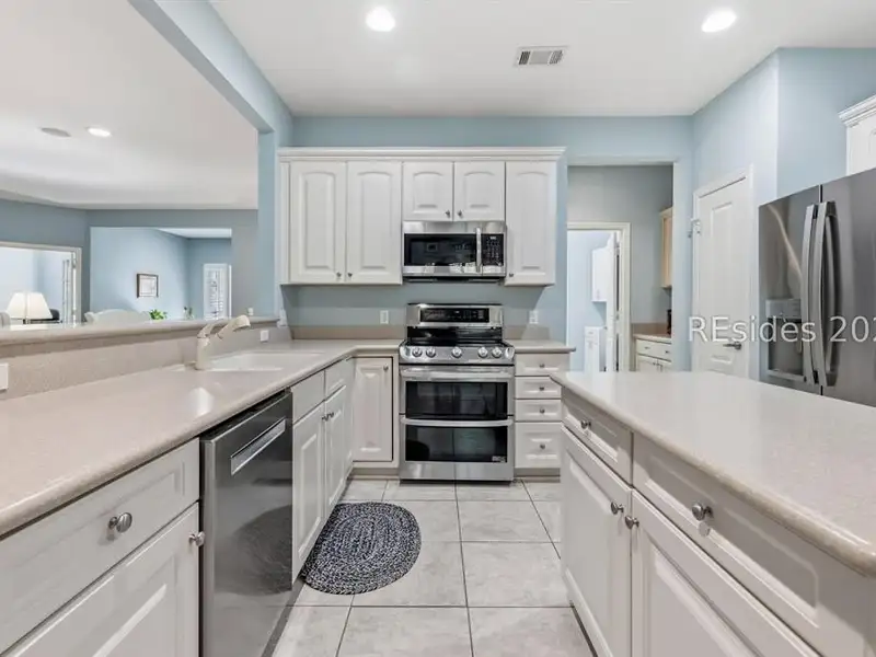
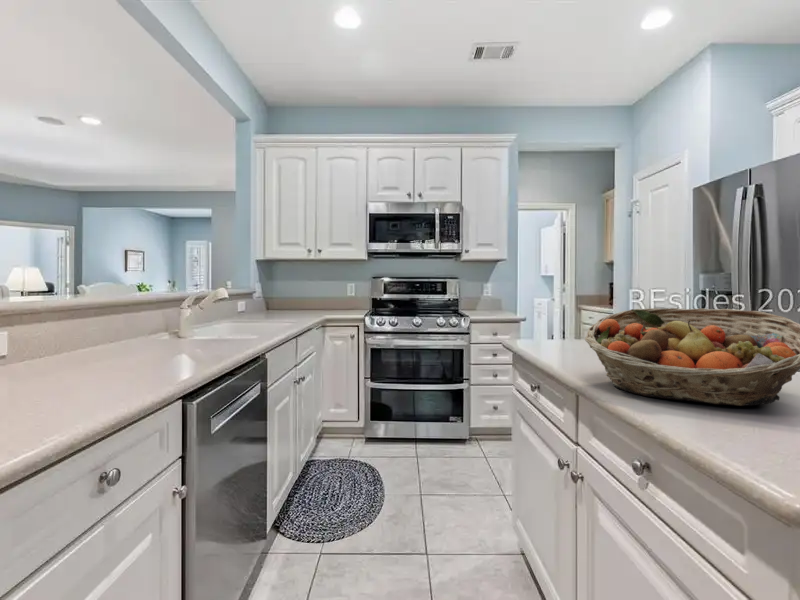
+ fruit basket [584,307,800,407]
